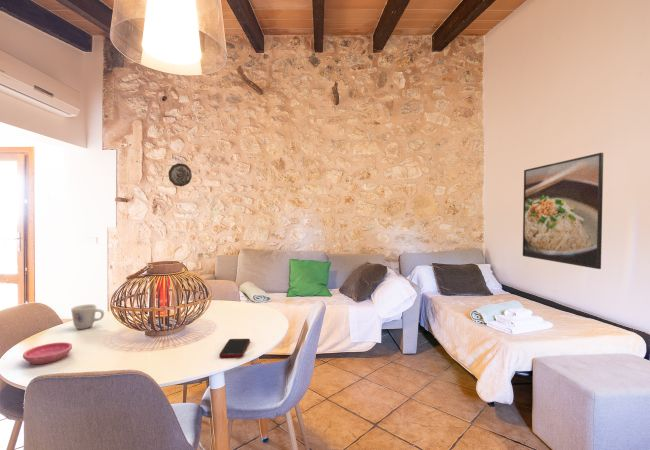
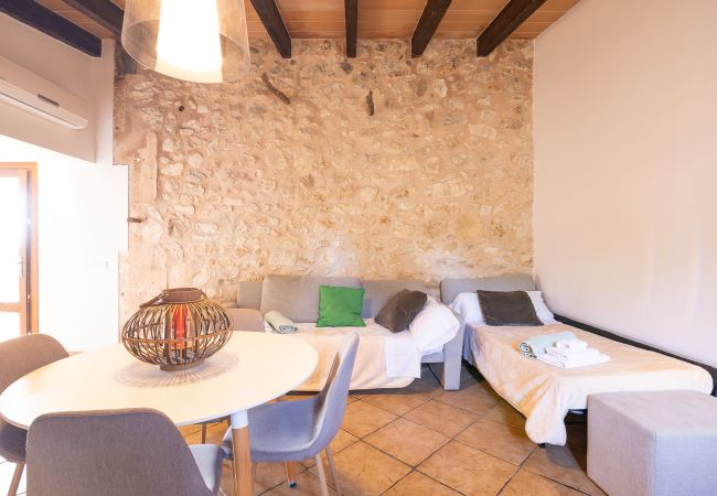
- saucer [22,341,73,365]
- decorative plate [167,162,193,187]
- cell phone [218,338,251,358]
- mug [70,303,105,330]
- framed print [522,152,604,270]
